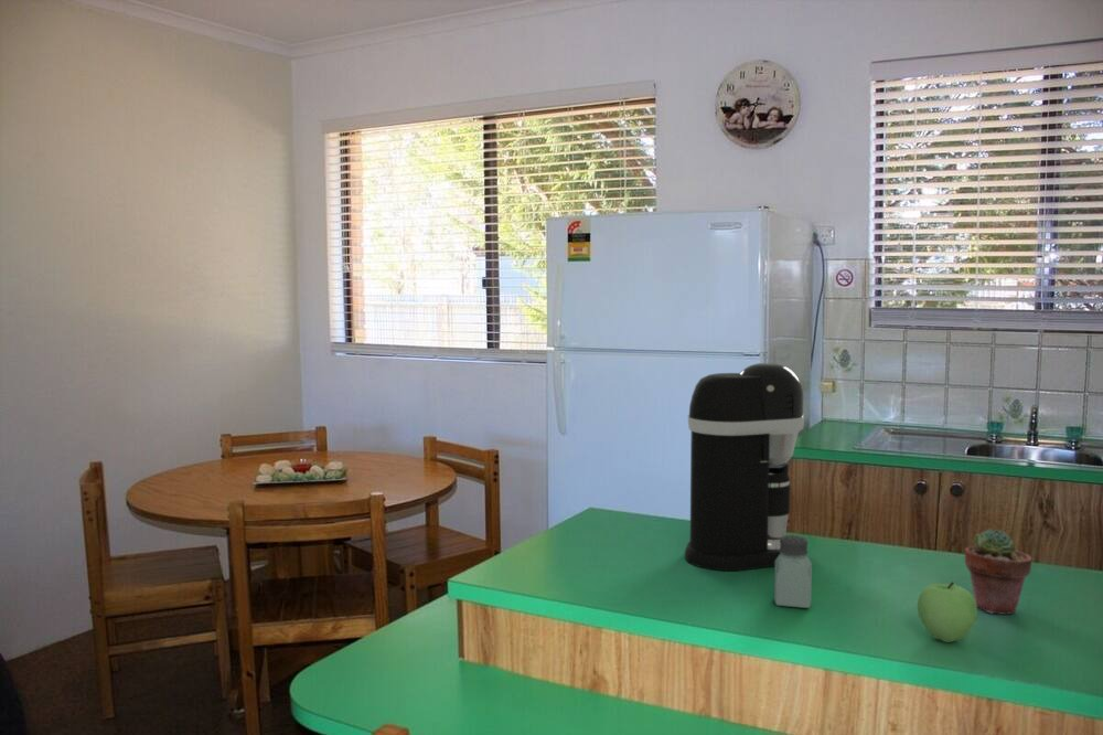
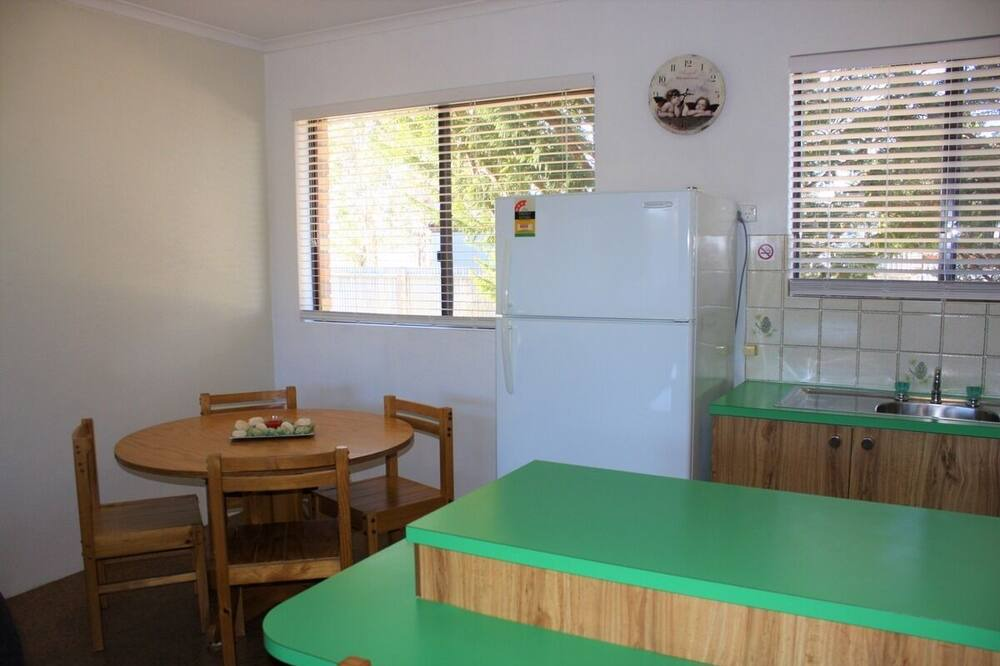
- saltshaker [773,534,813,609]
- coffee maker [684,362,805,572]
- potted succulent [964,528,1032,616]
- apple [917,580,978,643]
